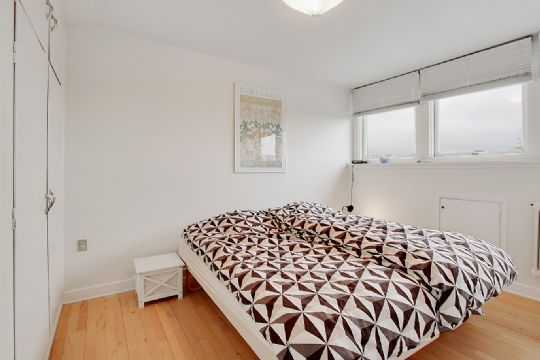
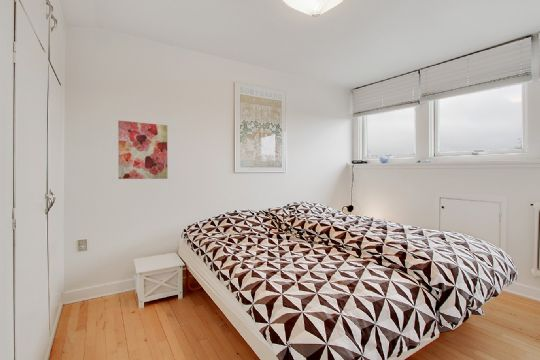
+ wall art [117,120,168,180]
